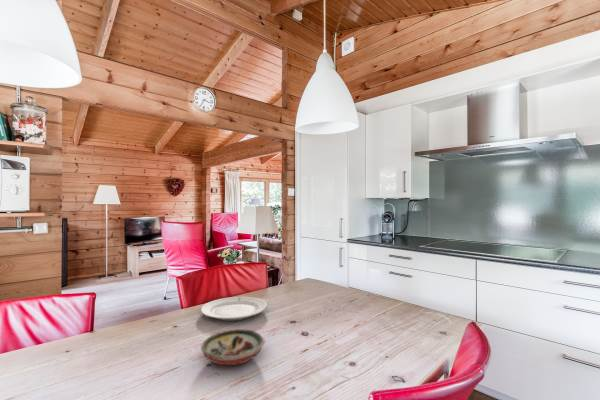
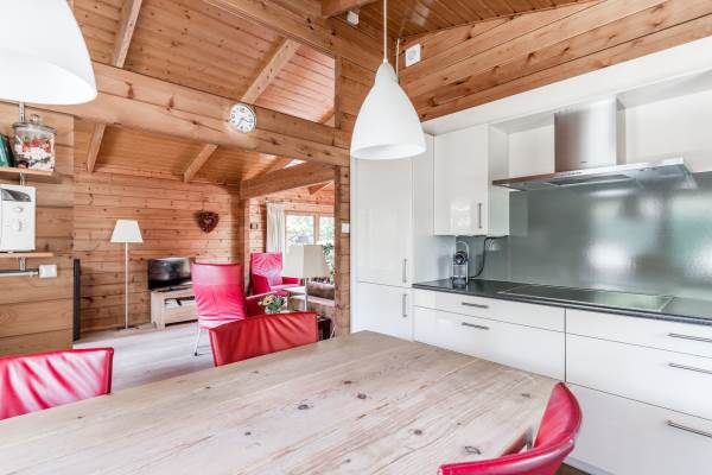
- decorative bowl [200,328,265,366]
- chinaware [200,296,268,321]
